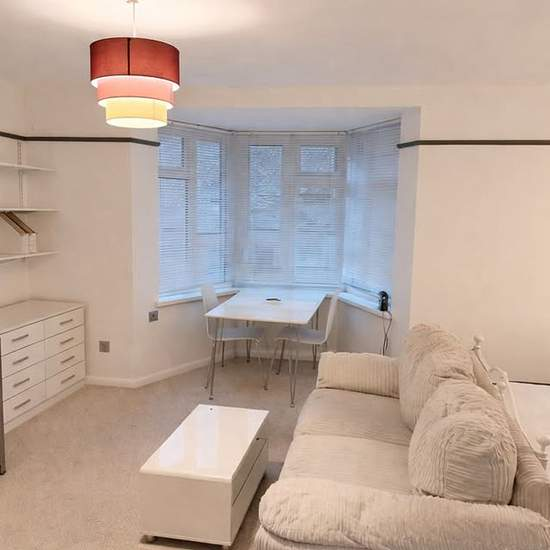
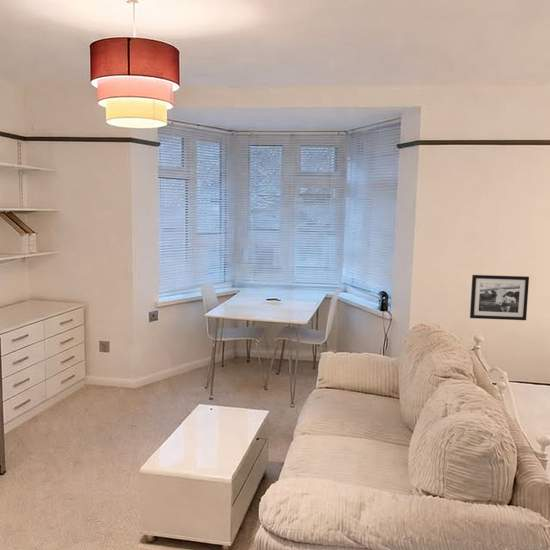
+ picture frame [469,274,530,321]
